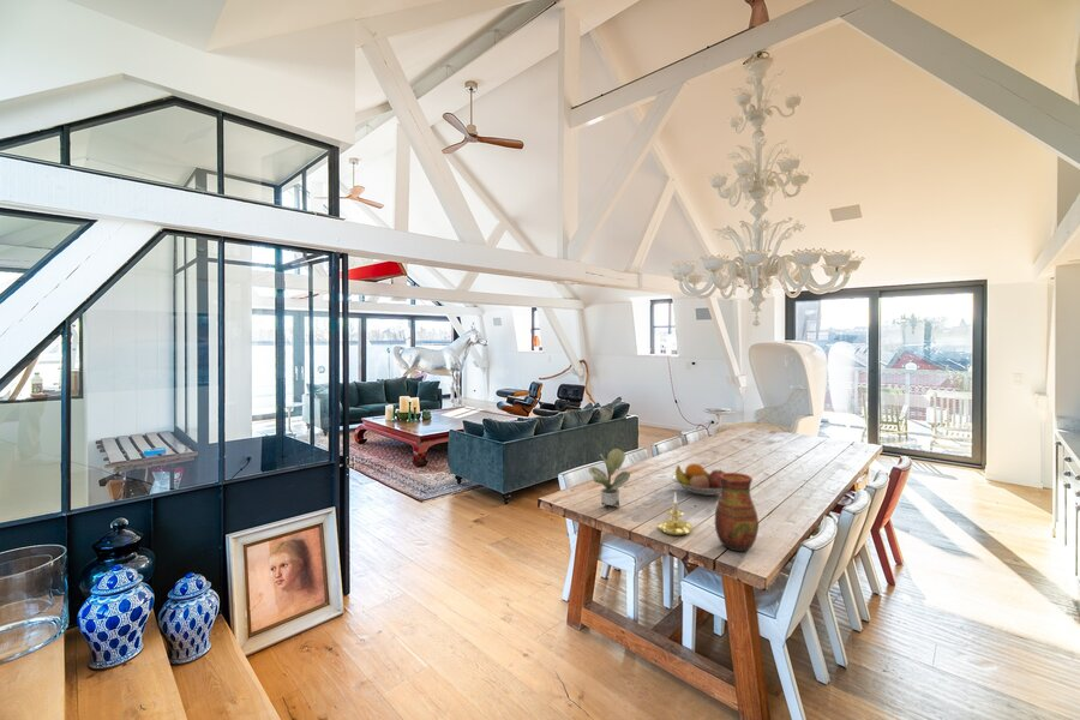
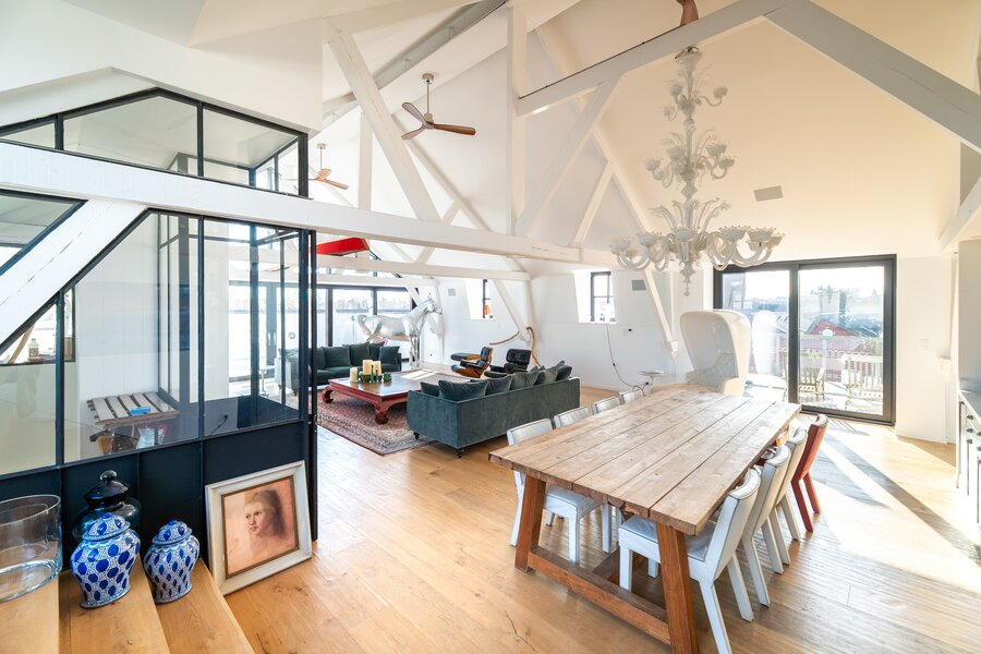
- candle holder [658,491,694,536]
- fruit bowl [671,462,726,497]
- potted plant [587,448,631,508]
- vase [714,472,760,553]
